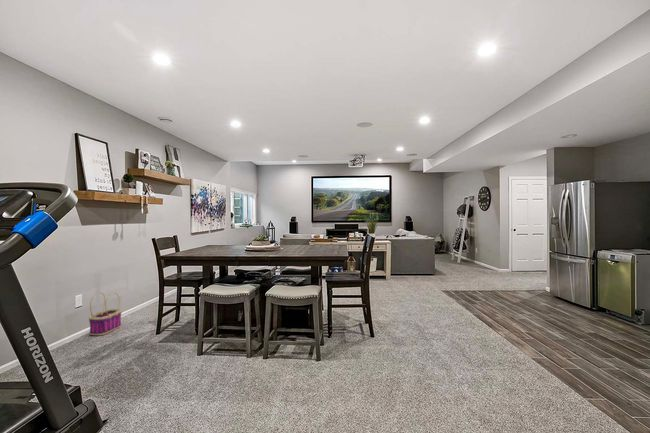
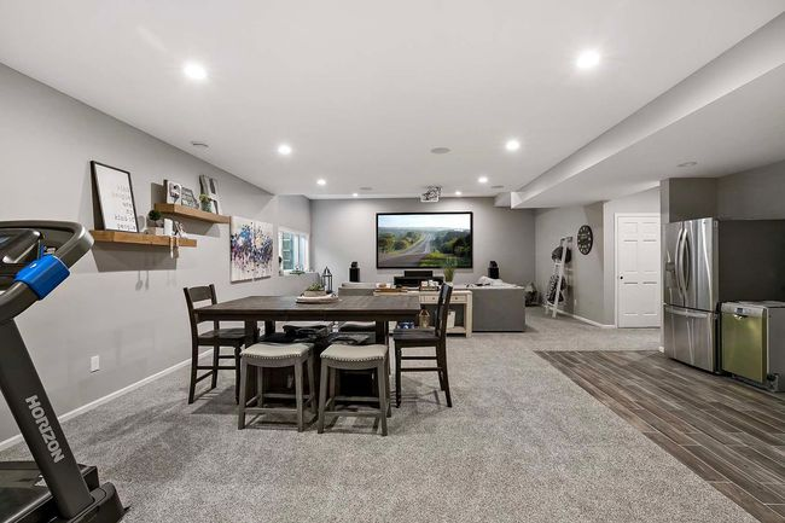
- basket [88,291,123,336]
